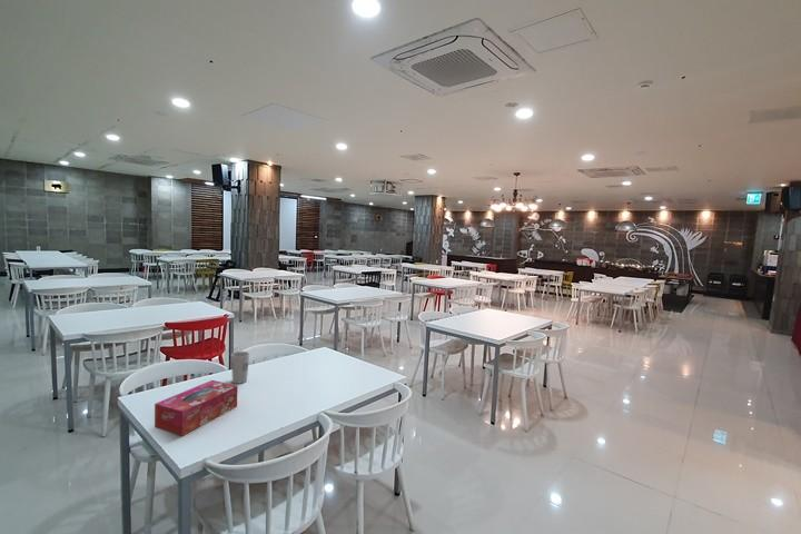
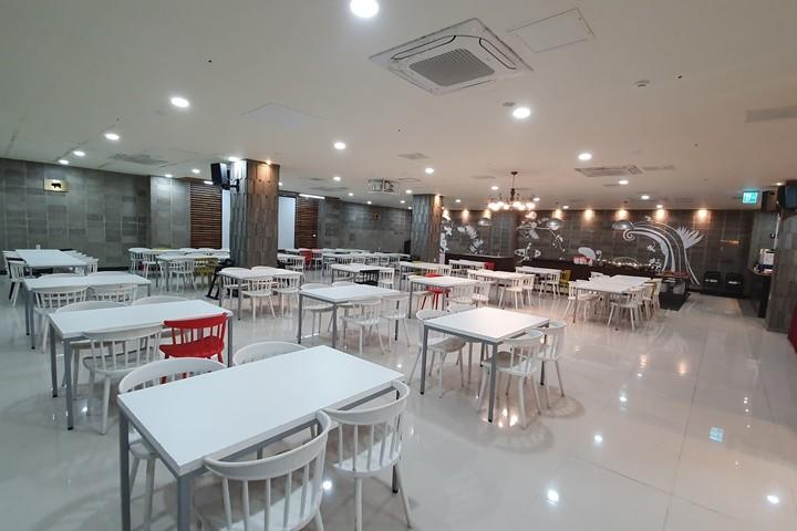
- tissue box [154,379,239,437]
- cup [230,350,250,385]
